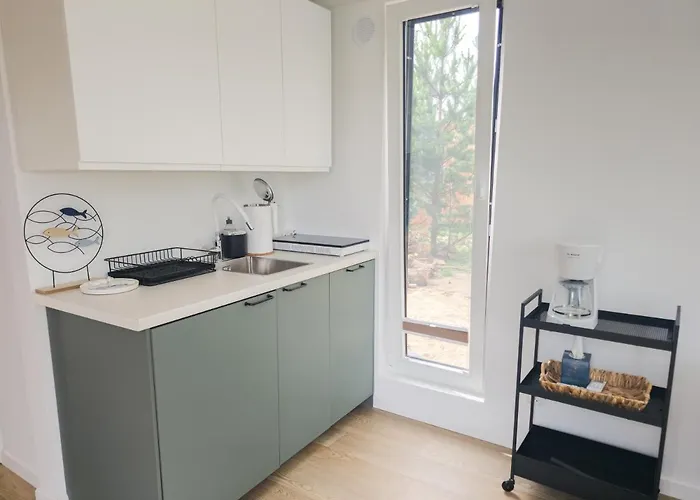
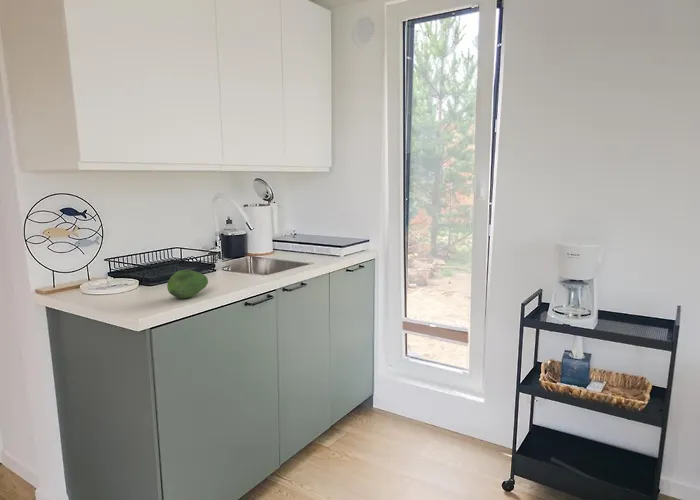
+ fruit [166,269,209,299]
